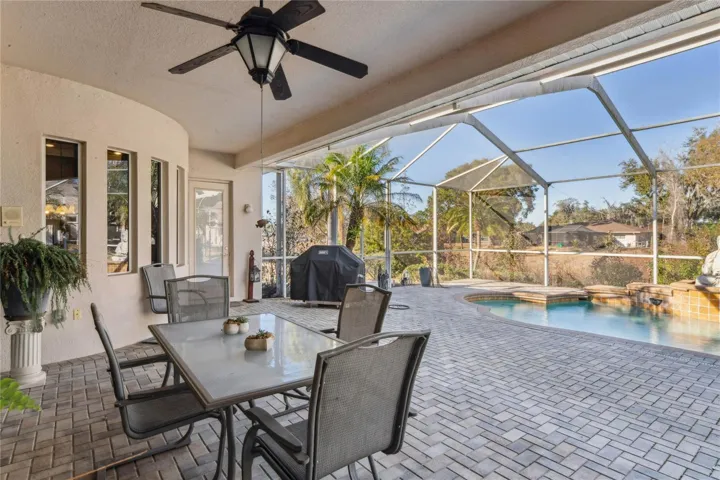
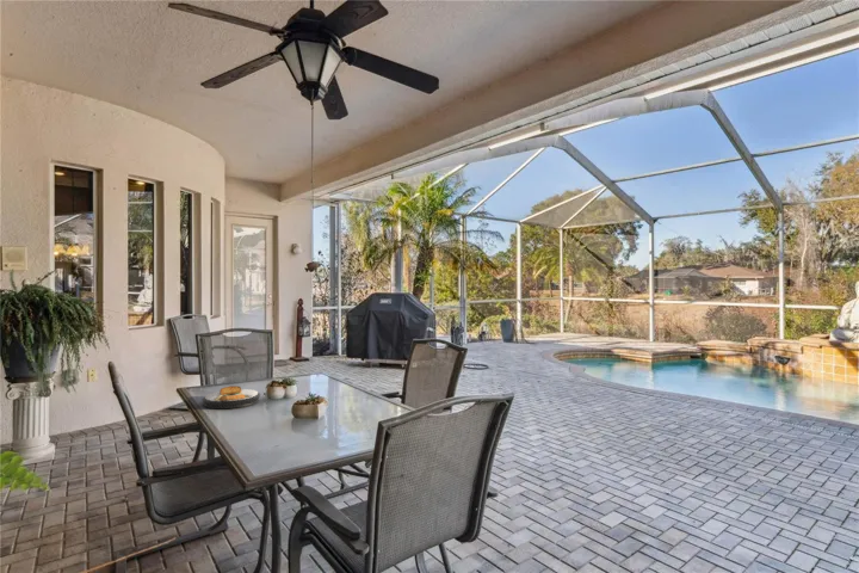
+ plate [202,384,261,409]
